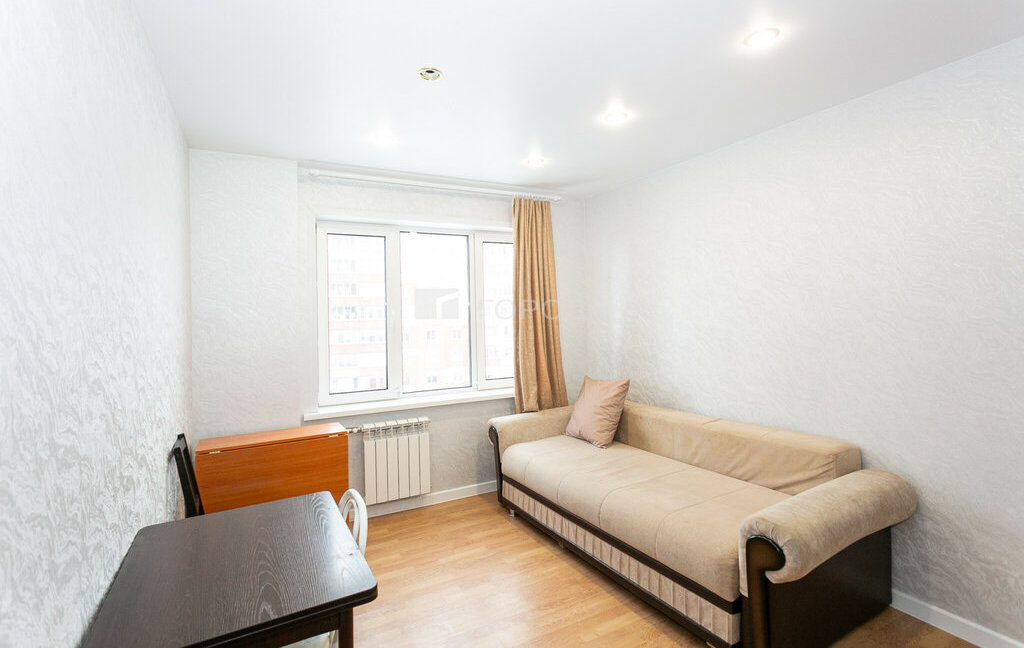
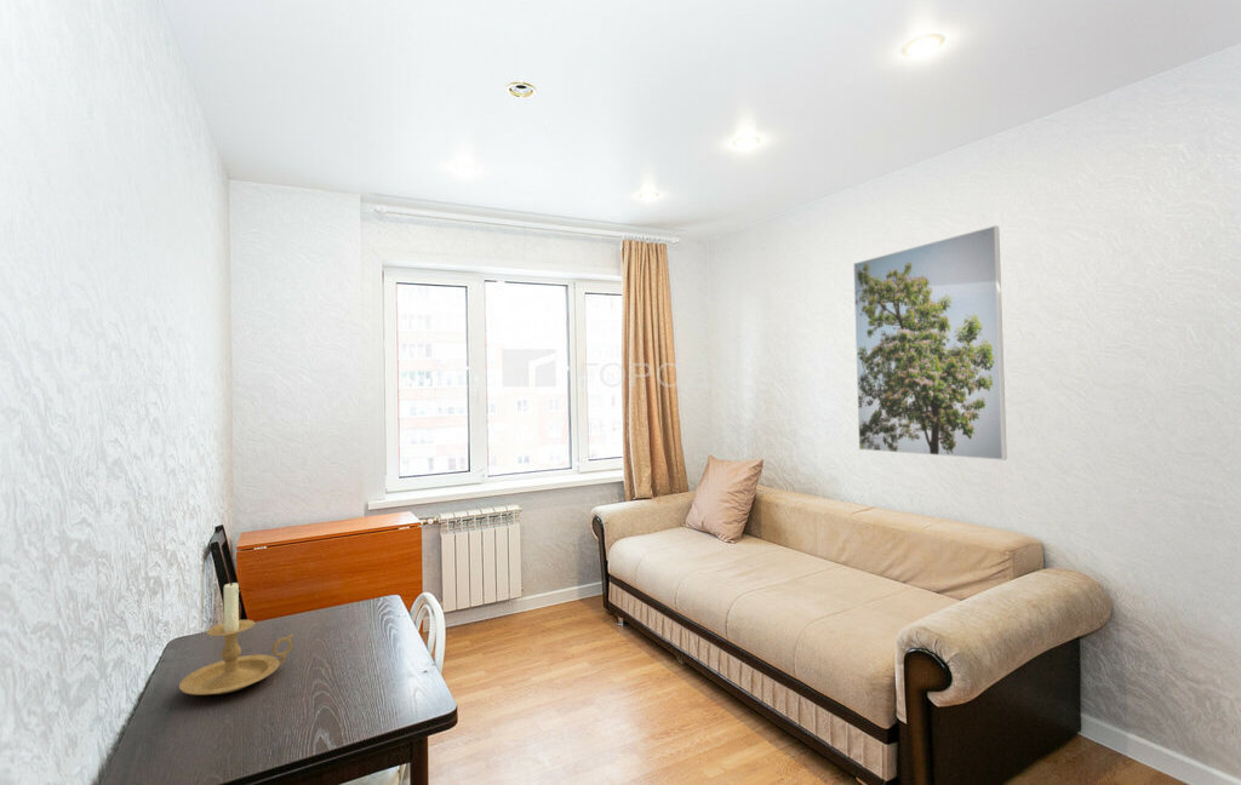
+ candle holder [178,579,294,695]
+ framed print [853,224,1008,462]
